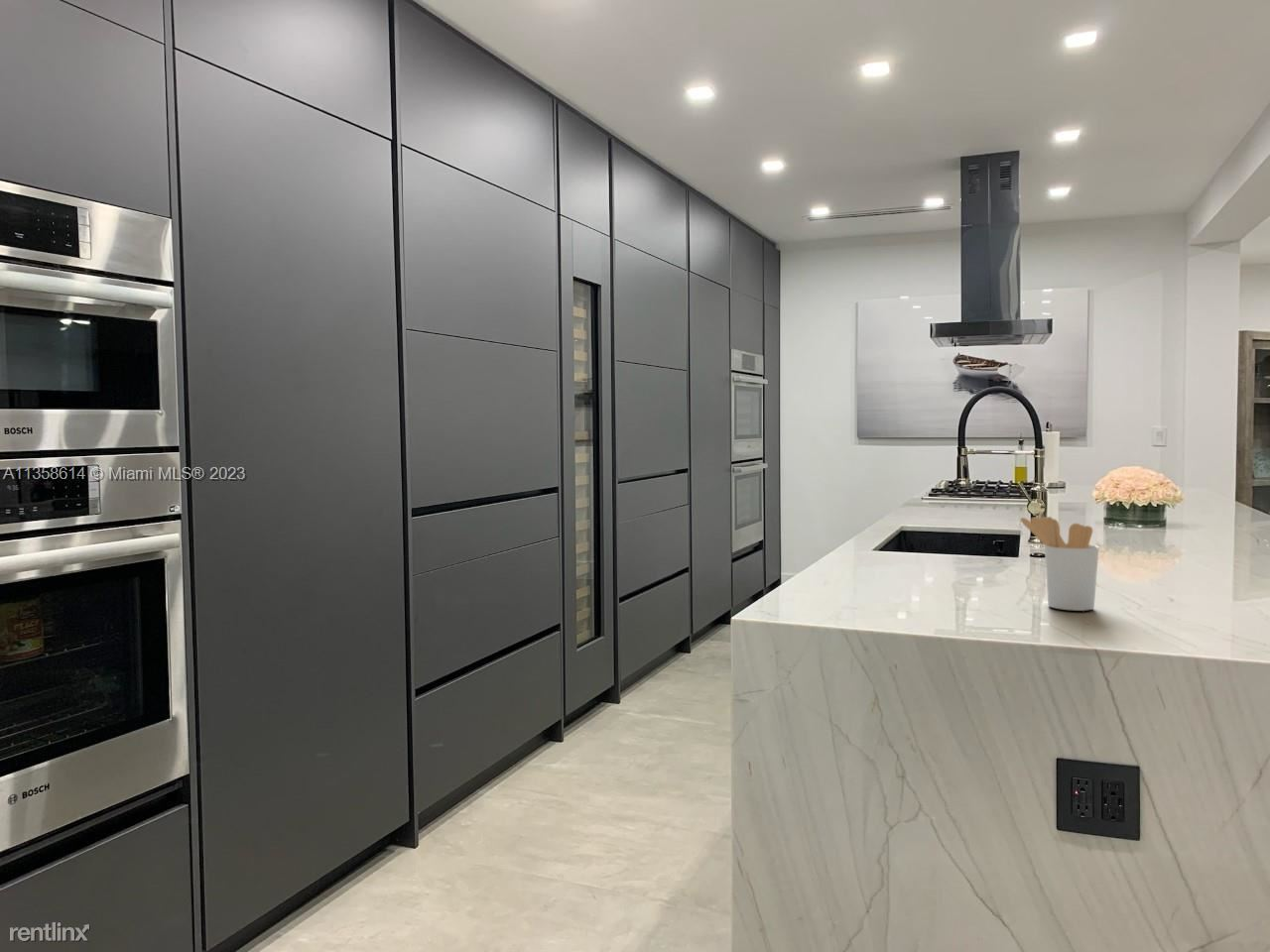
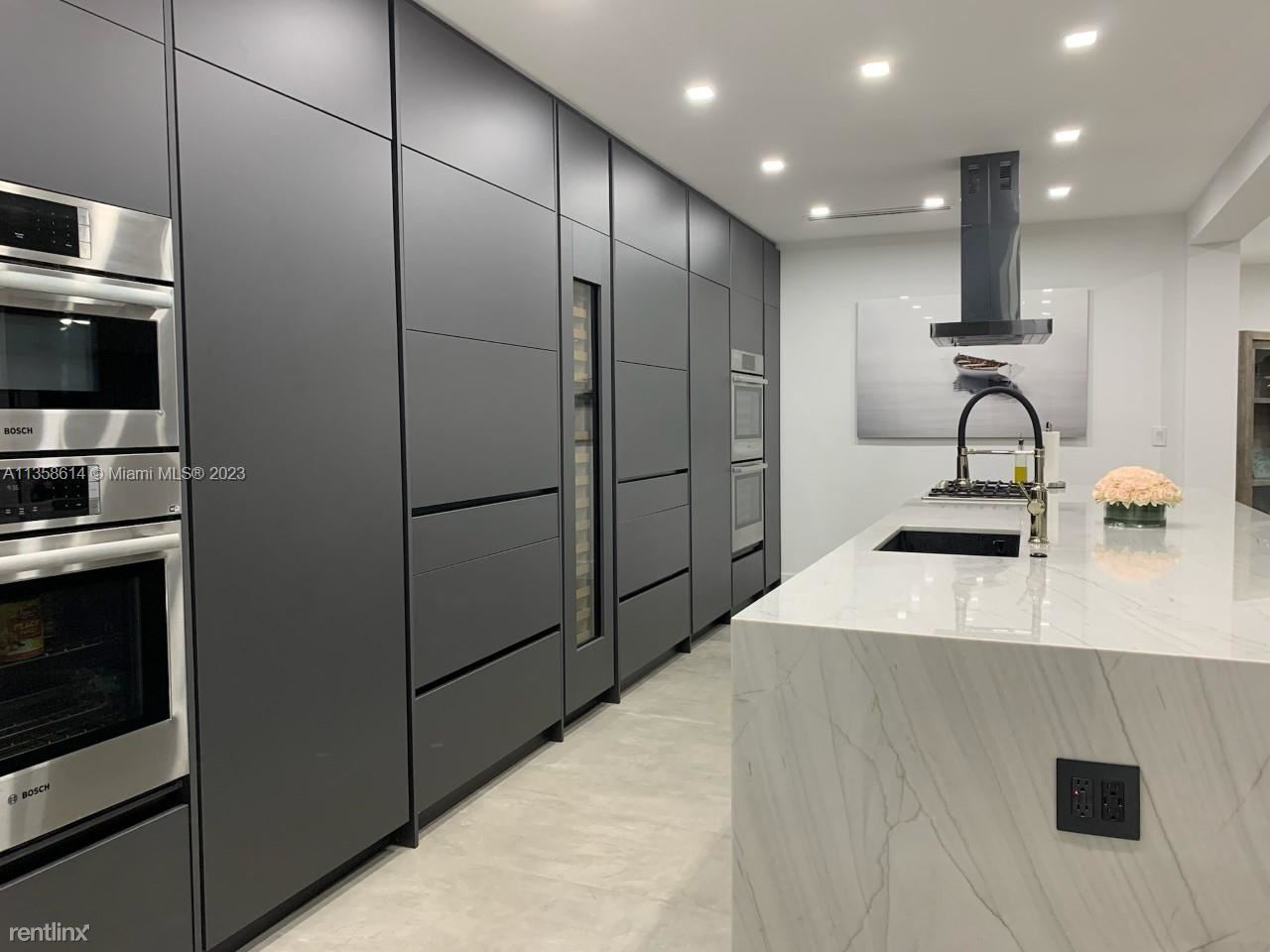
- utensil holder [1020,516,1099,612]
